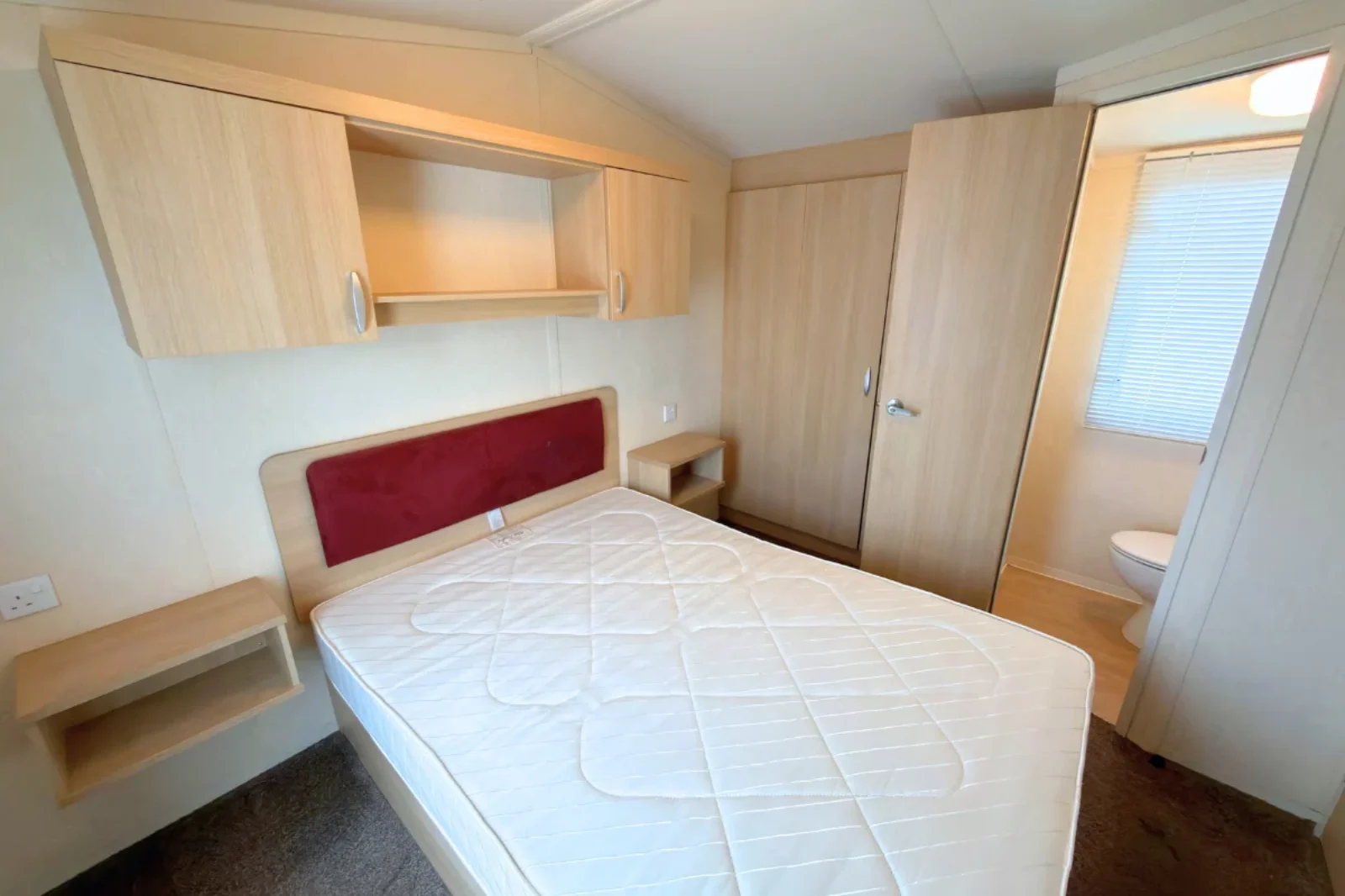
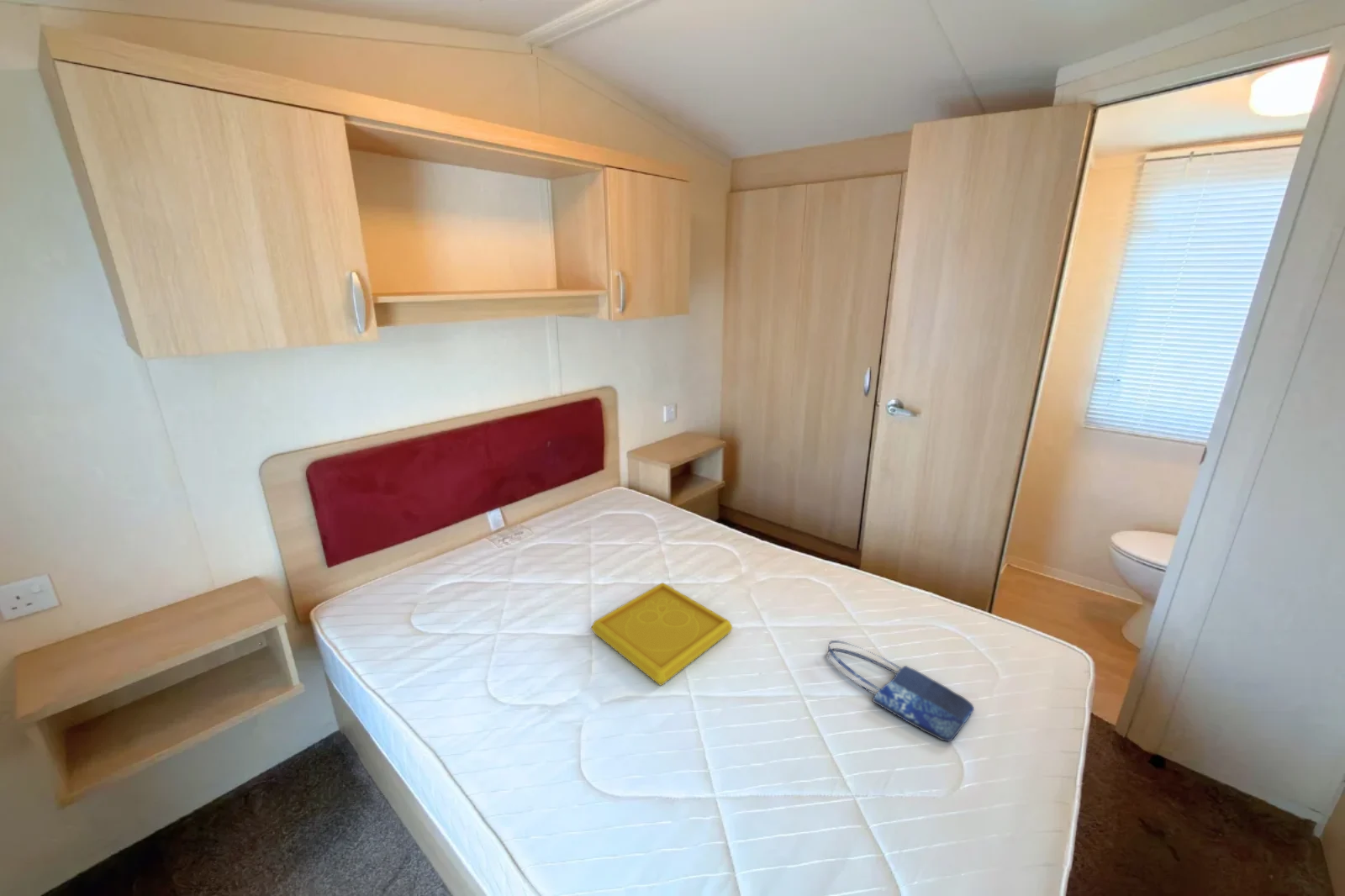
+ serving tray [590,582,733,687]
+ shopping bag [826,640,975,742]
